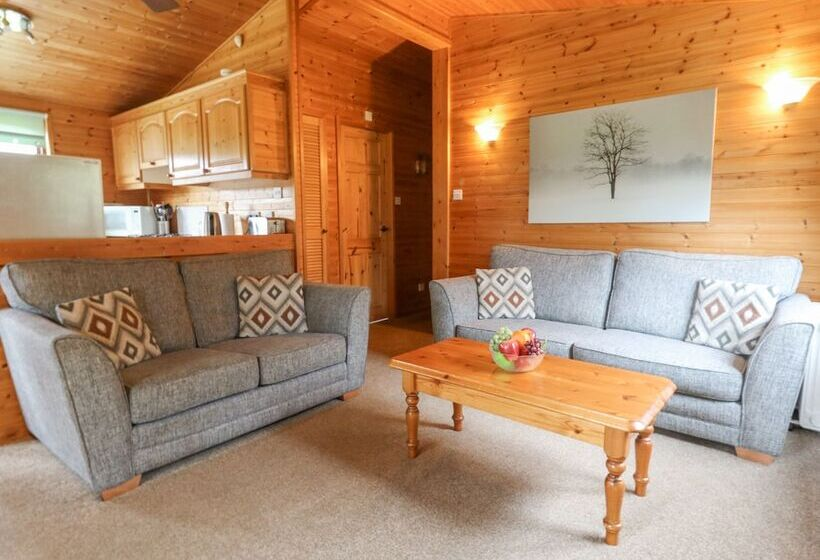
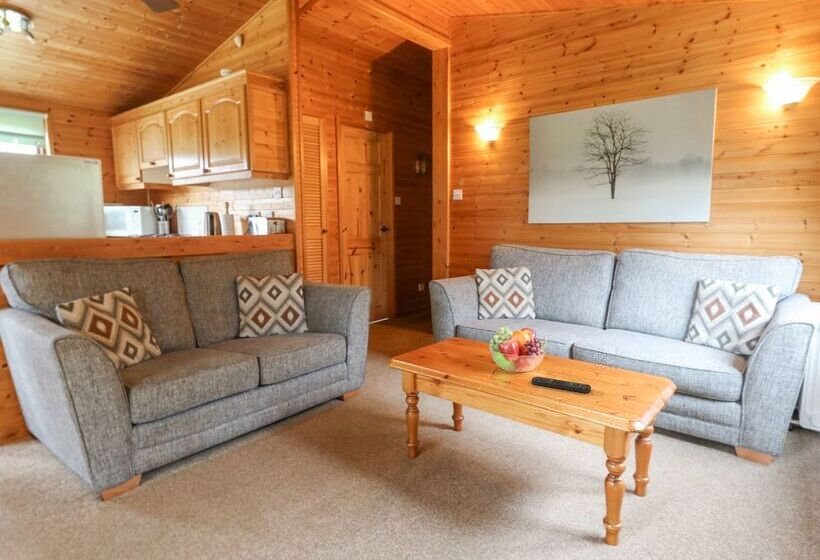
+ remote control [531,375,592,394]
